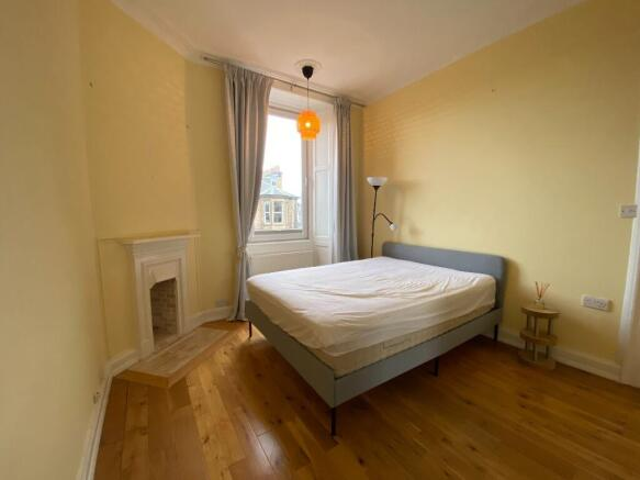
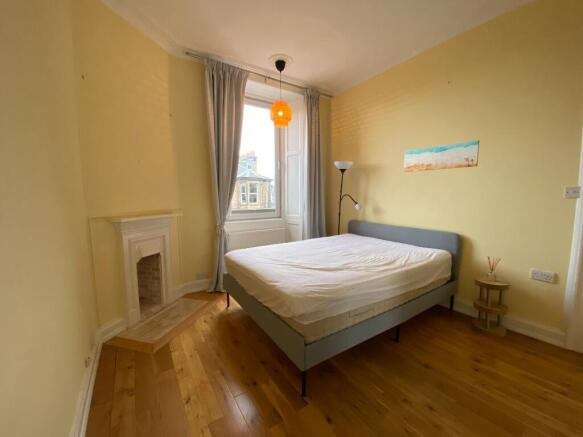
+ wall art [403,139,480,173]
